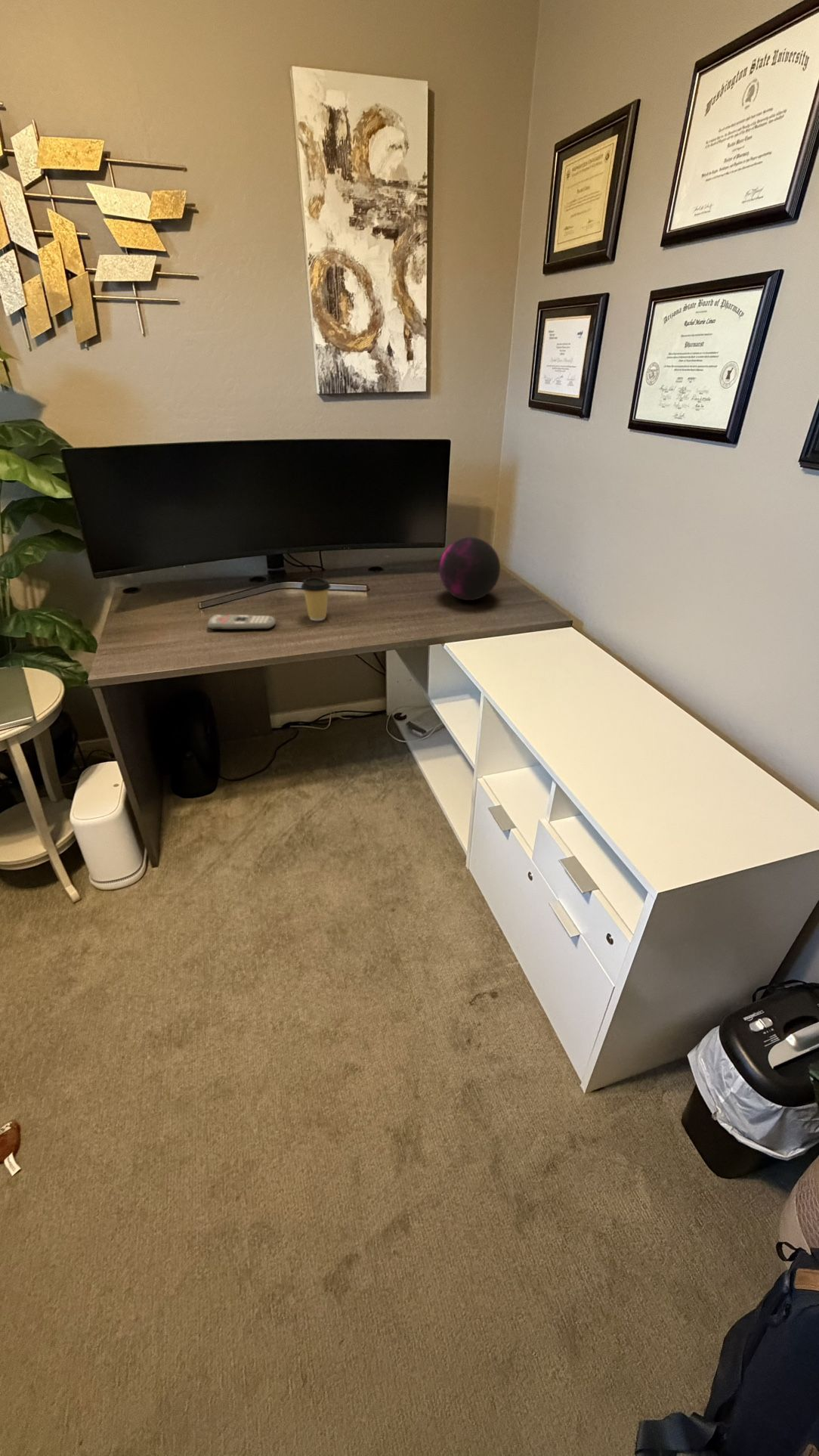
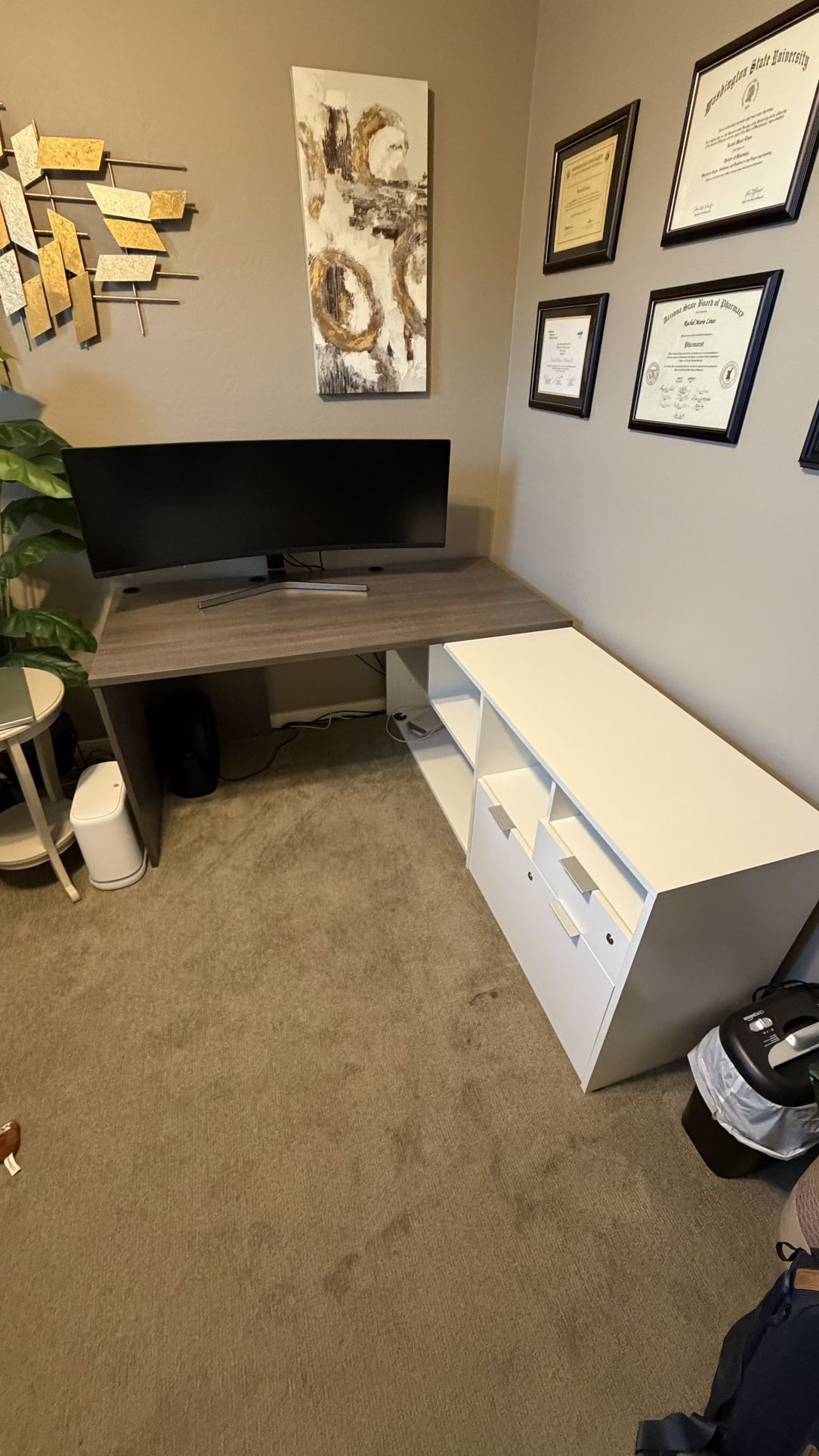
- remote control [207,614,277,630]
- decorative orb [438,537,501,601]
- coffee cup [300,576,332,621]
